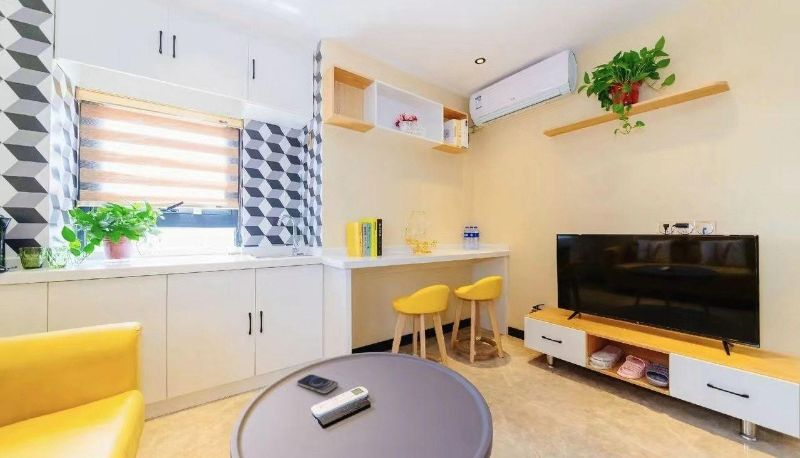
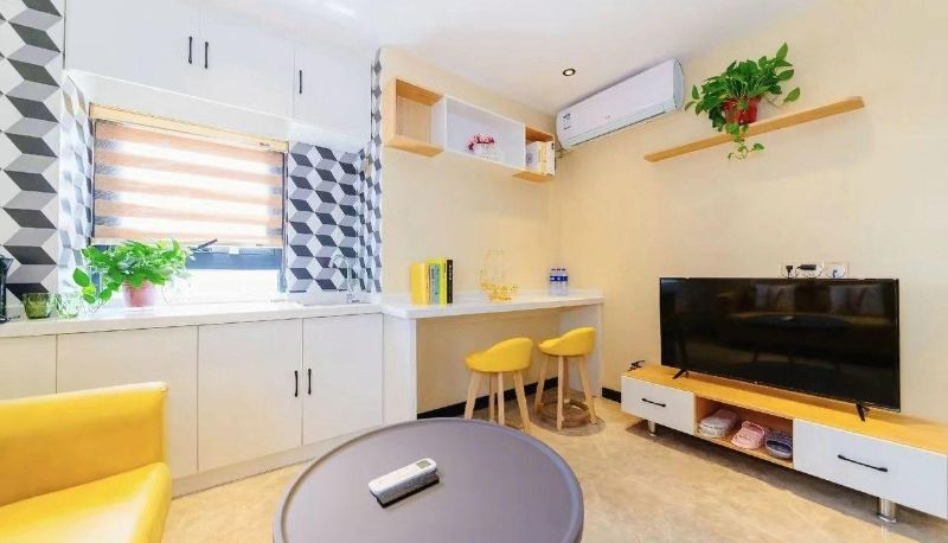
- smartphone [296,374,339,394]
